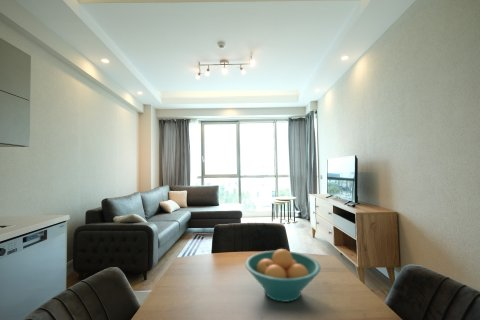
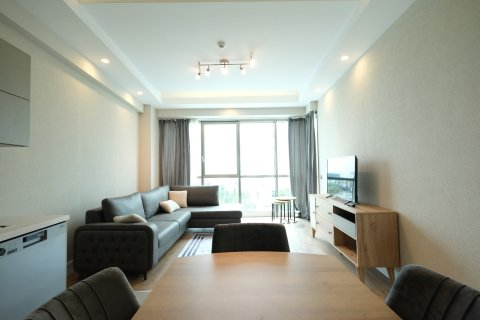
- fruit bowl [244,248,322,303]
